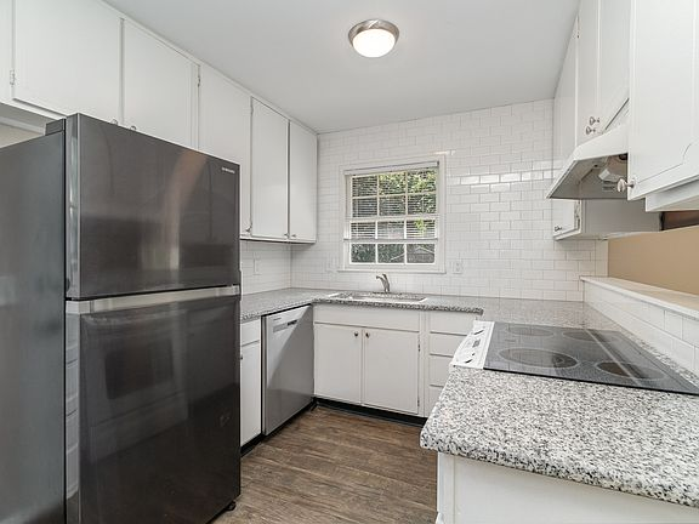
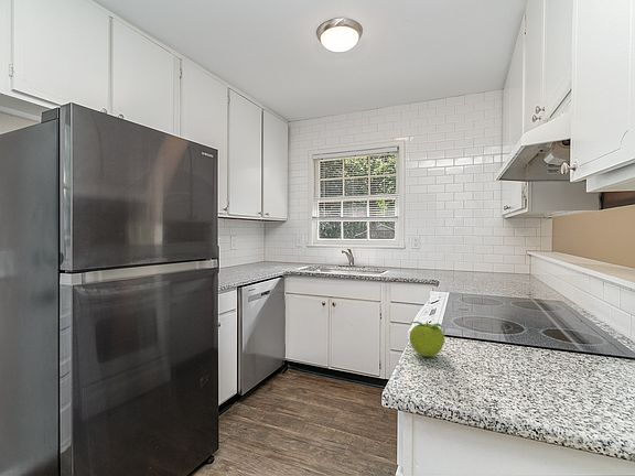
+ fruit [409,321,445,358]
